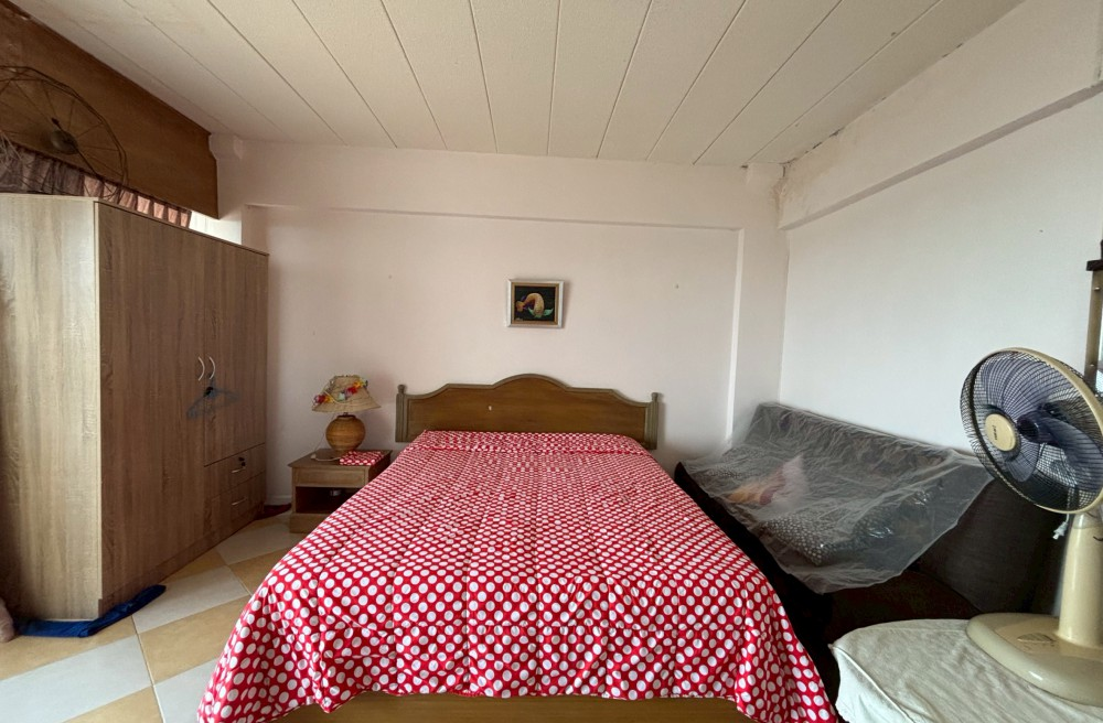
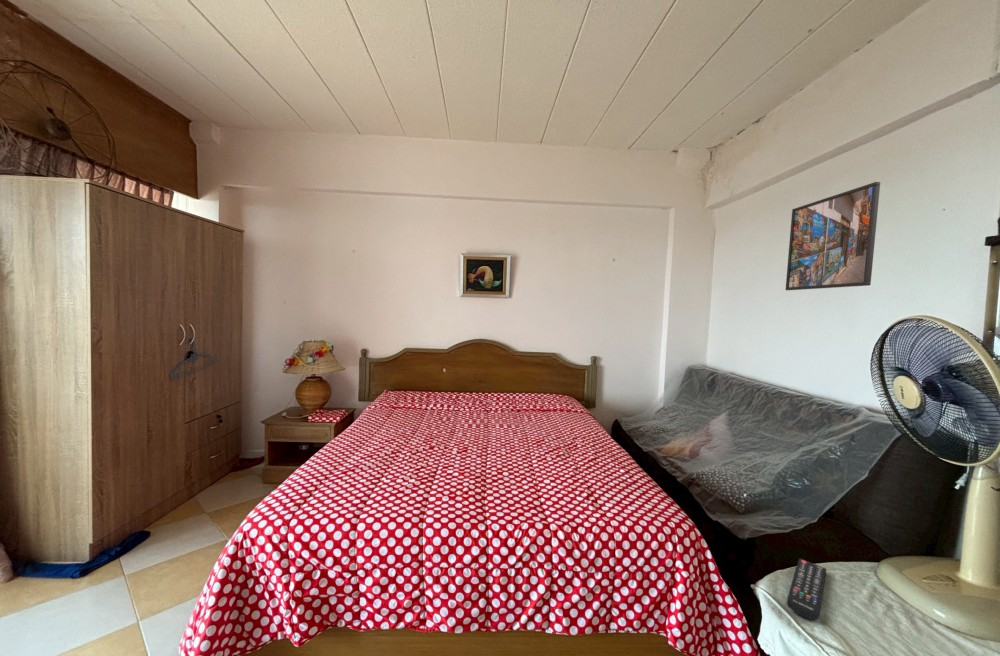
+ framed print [785,181,881,291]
+ remote control [786,558,828,621]
